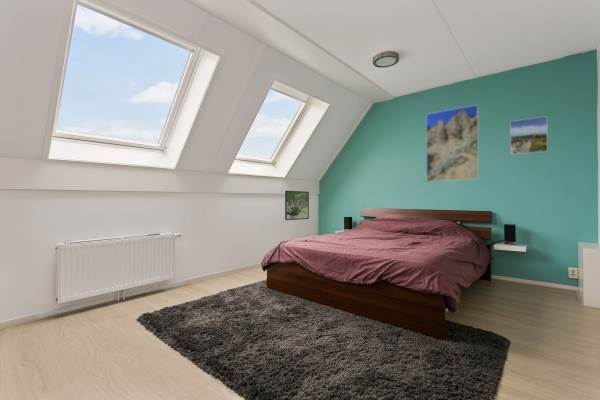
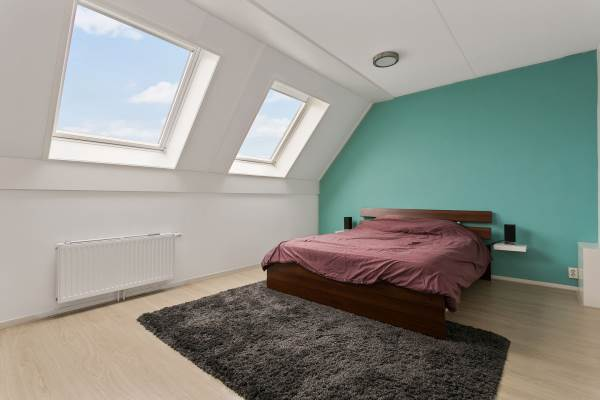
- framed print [425,104,480,183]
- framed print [509,115,549,156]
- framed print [284,190,310,221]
